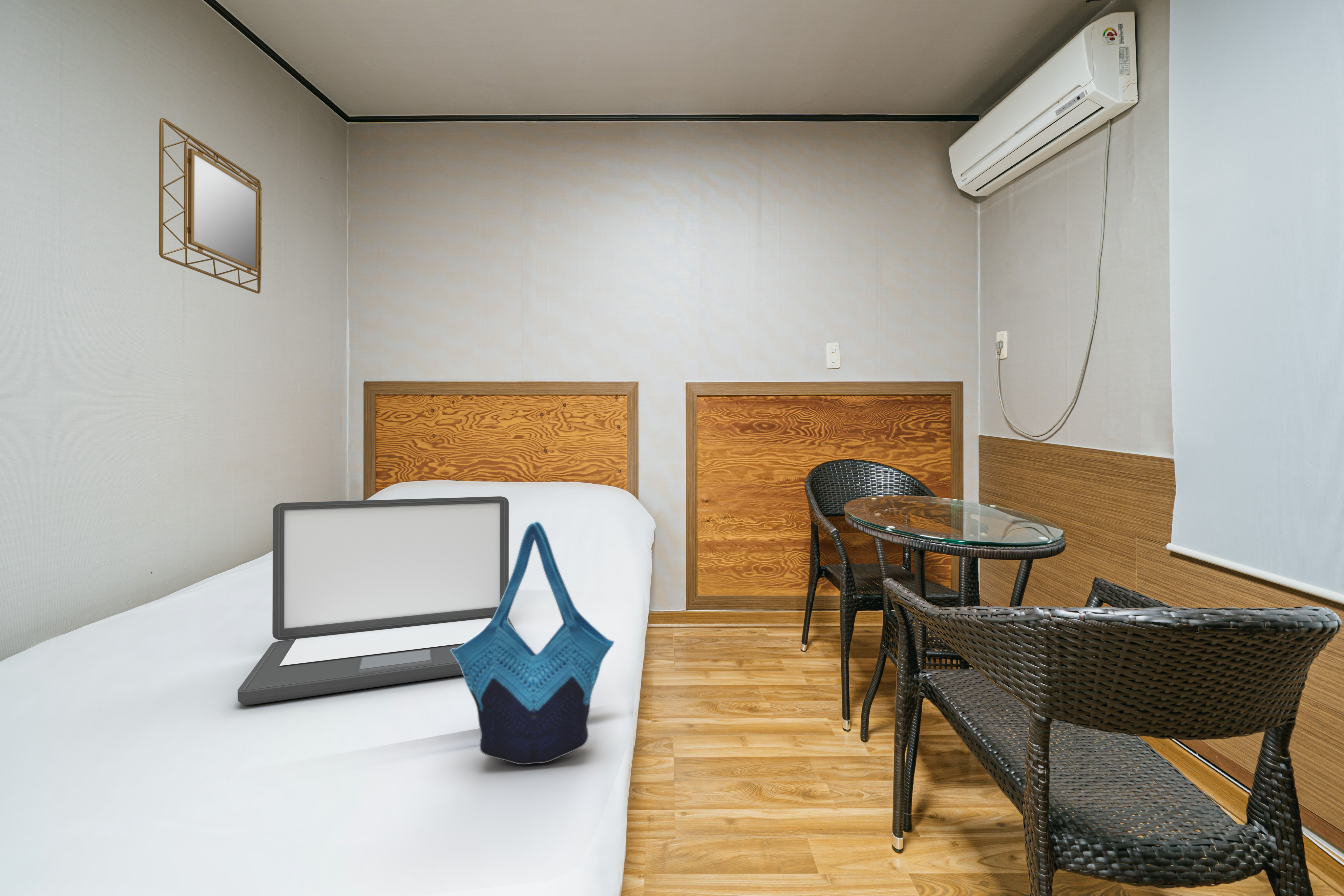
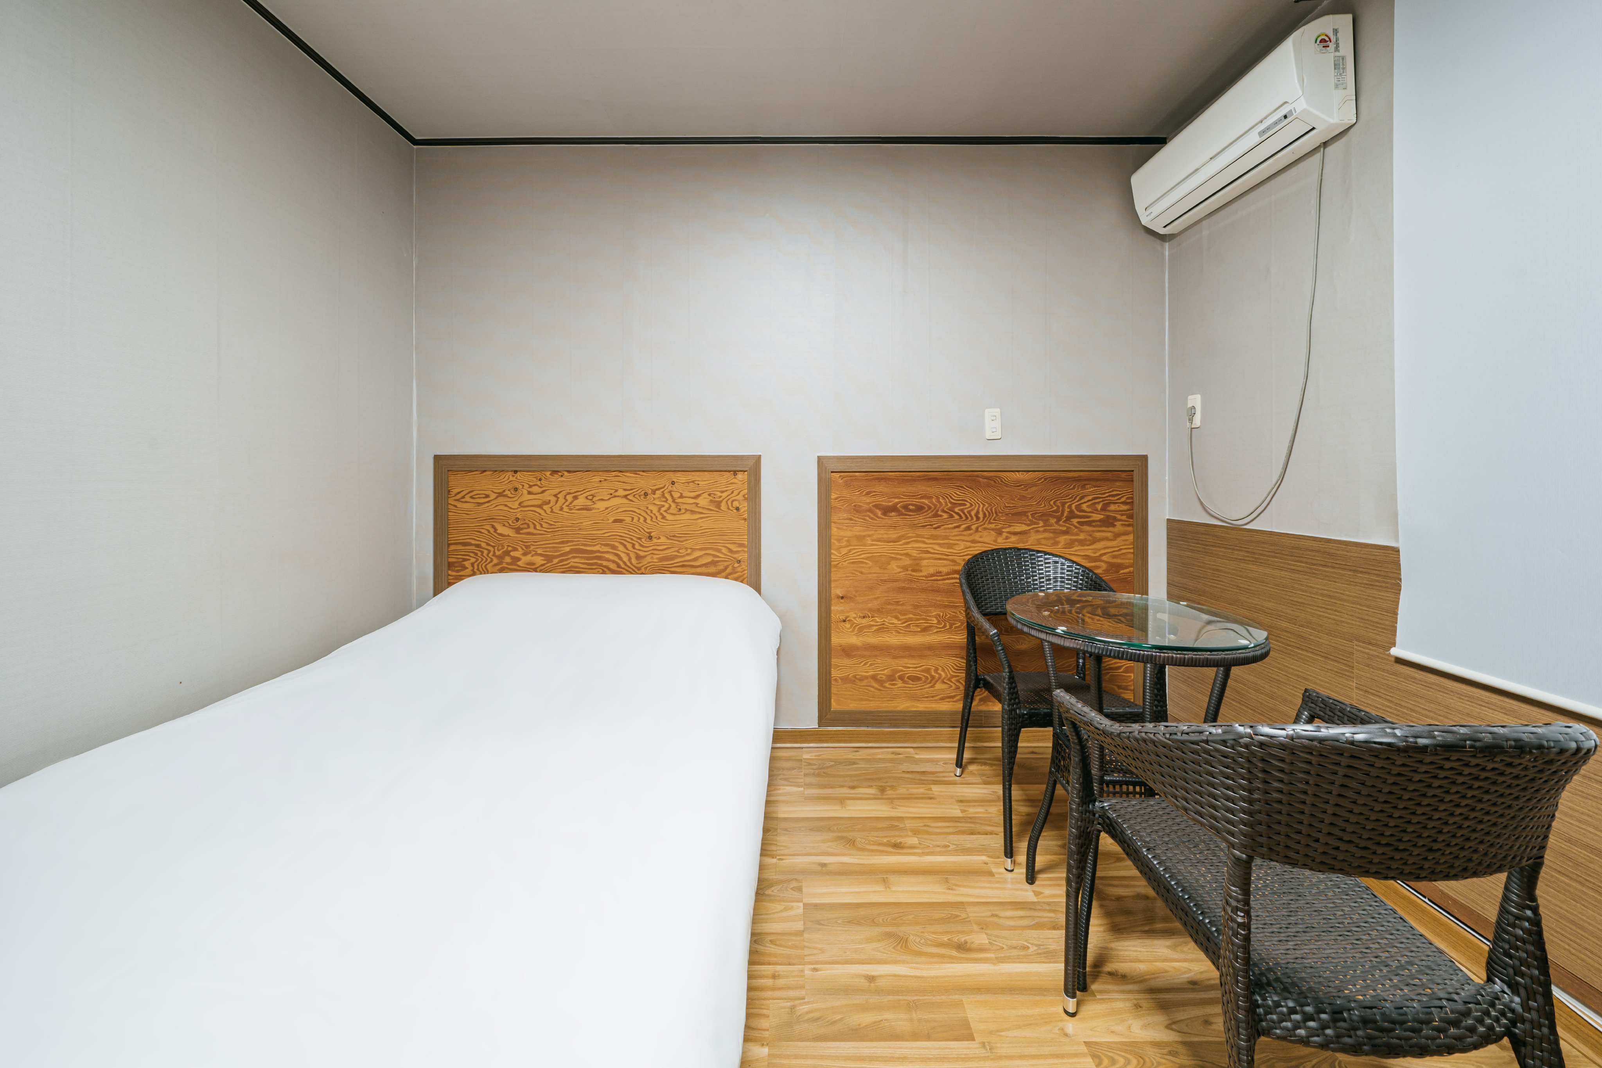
- tote bag [451,521,614,765]
- laptop [237,496,517,705]
- home mirror [158,118,262,294]
